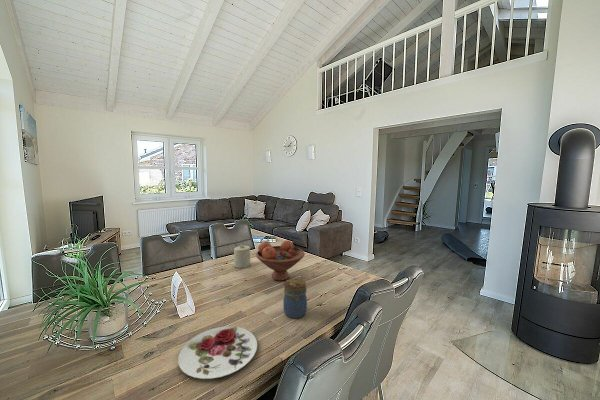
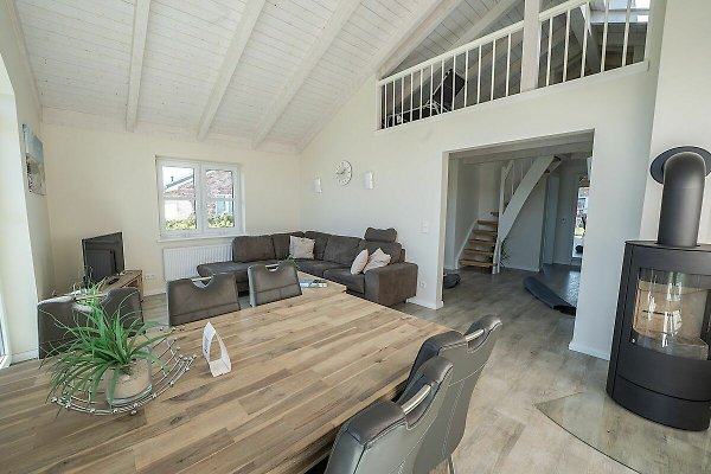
- plate [177,325,258,380]
- fruit bowl [255,239,306,282]
- jar [282,278,308,319]
- candle [233,244,251,269]
